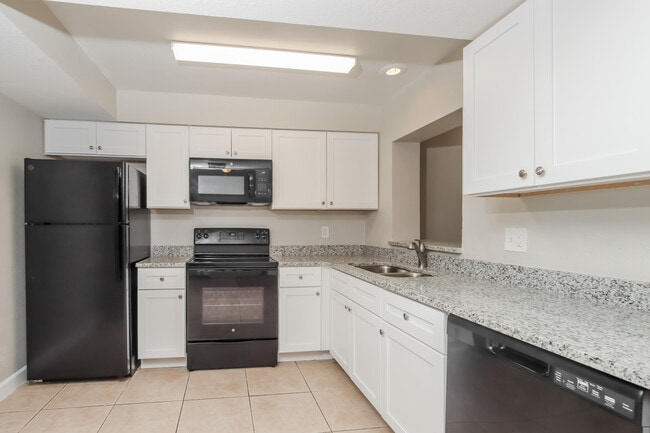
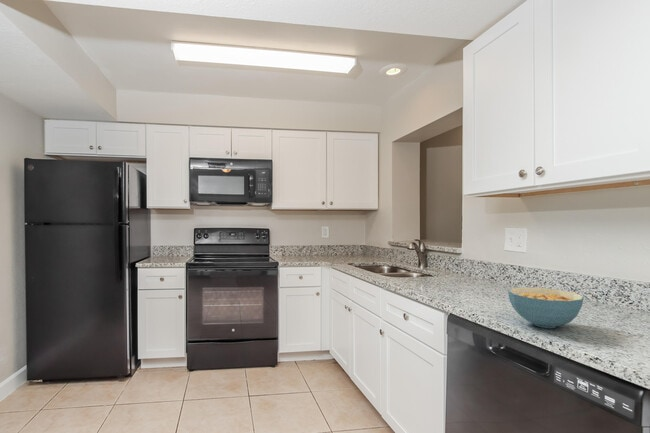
+ cereal bowl [507,286,585,329]
